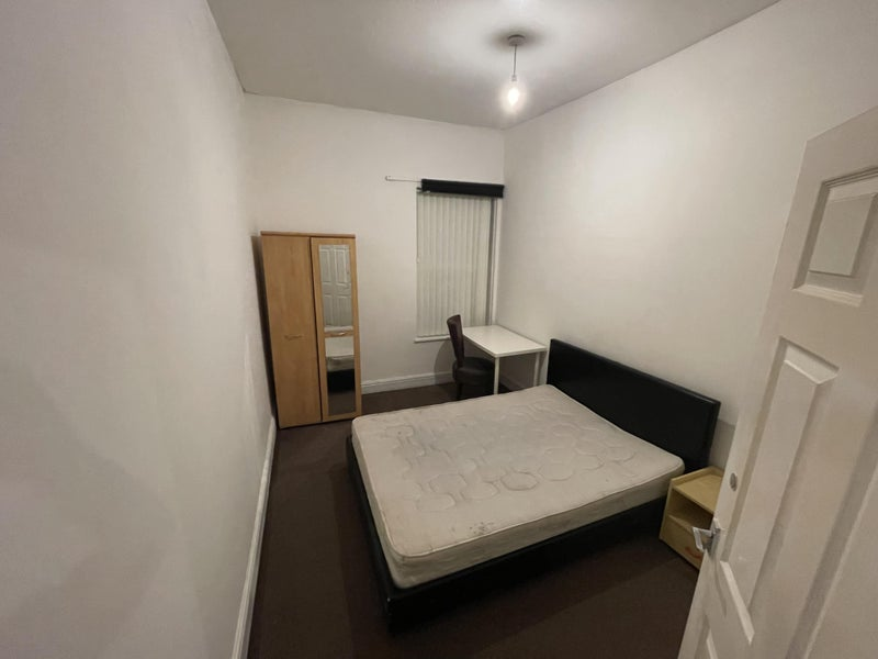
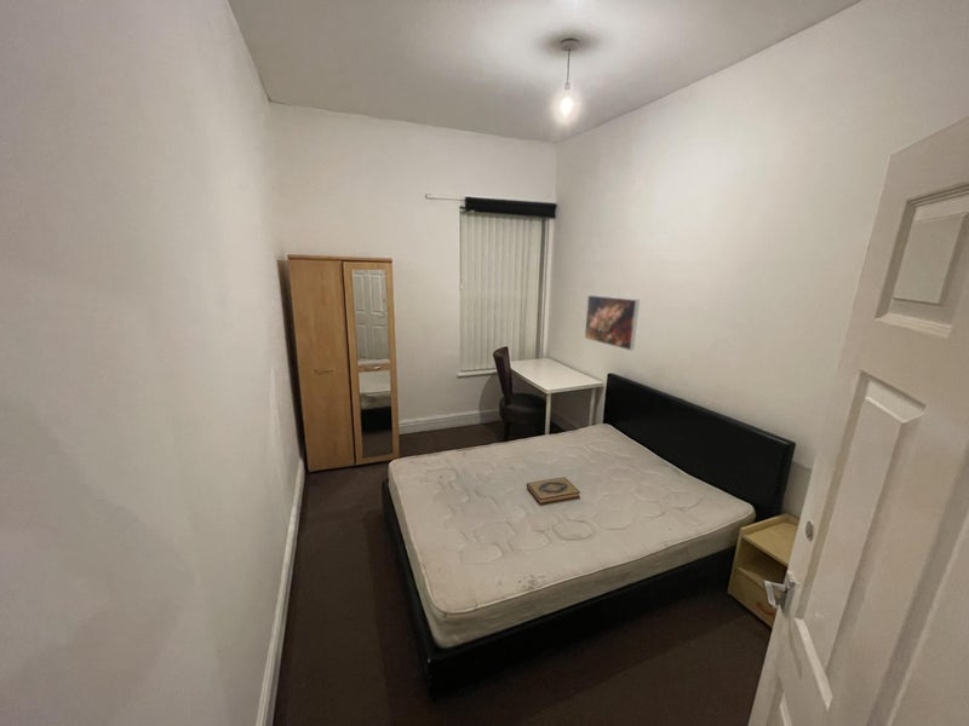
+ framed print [584,294,641,352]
+ hardback book [526,476,581,506]
